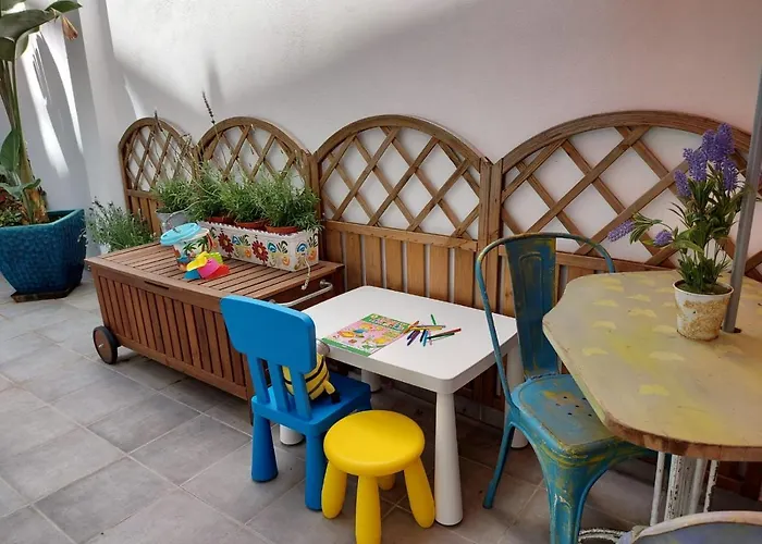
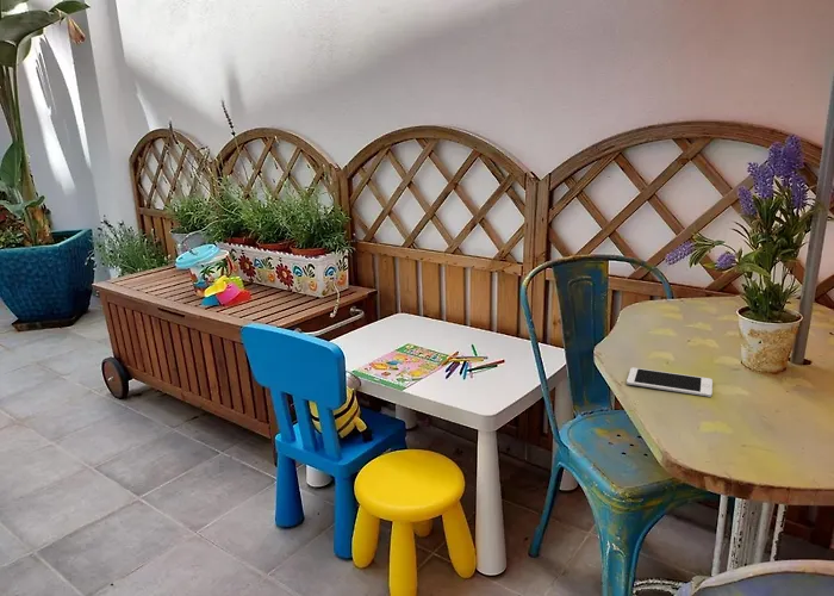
+ cell phone [626,366,714,398]
